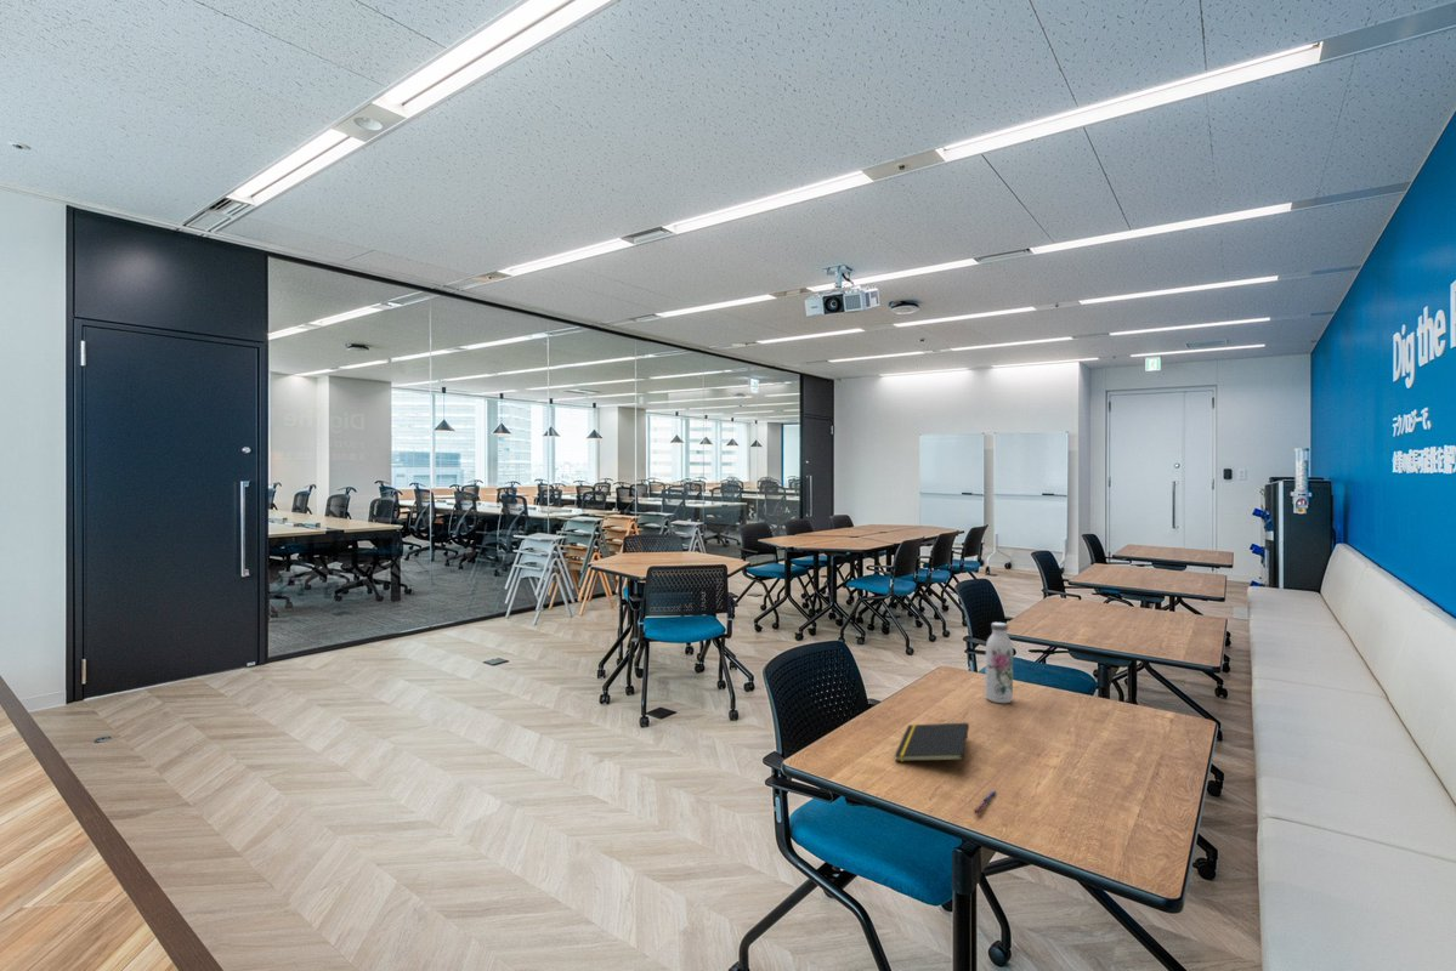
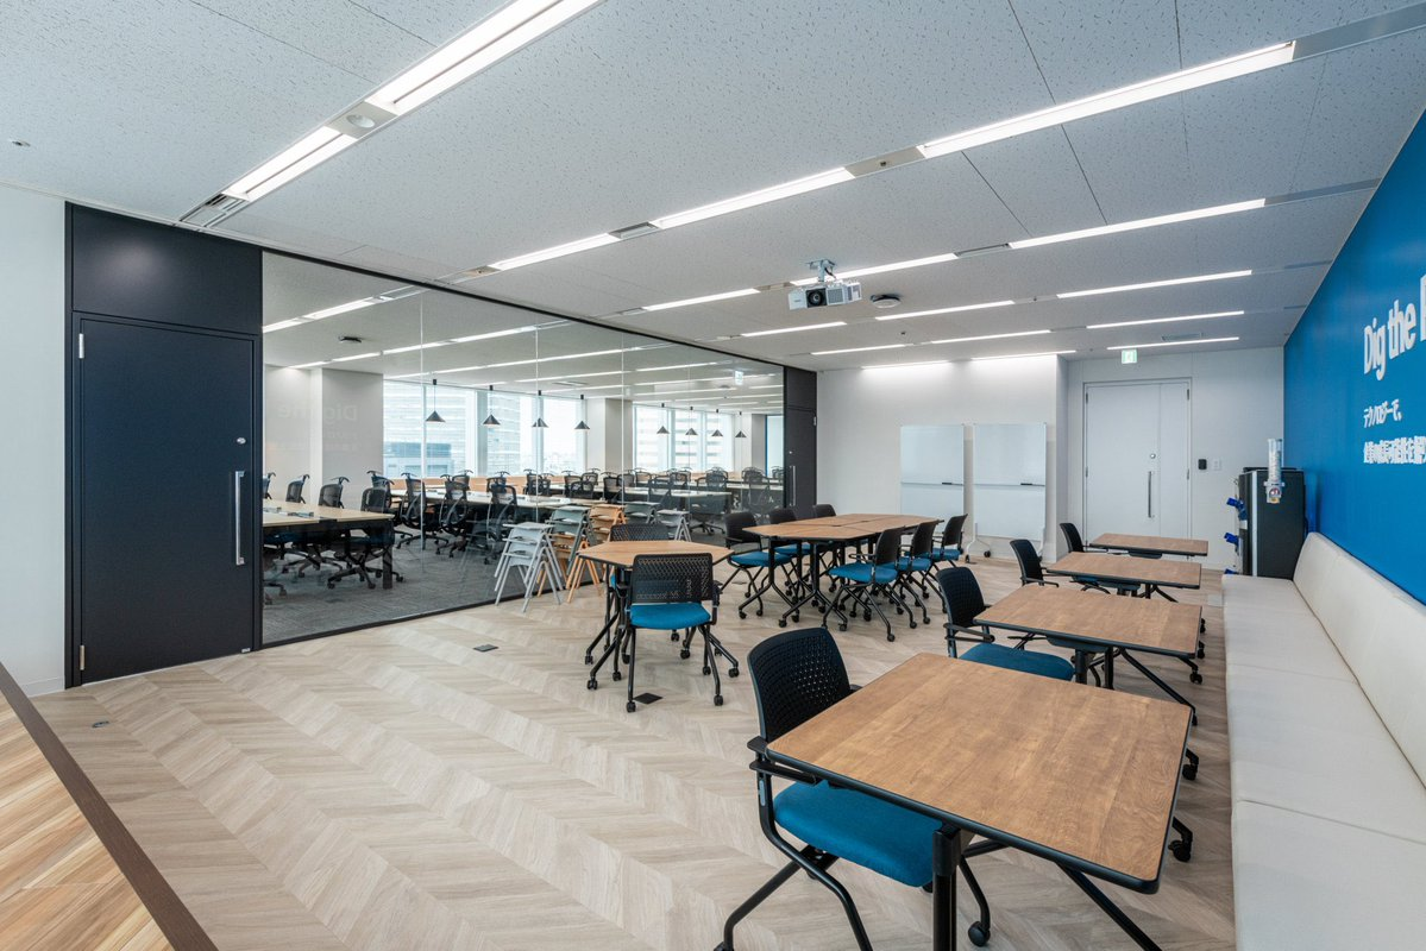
- notepad [894,722,970,762]
- pen [971,789,997,814]
- water bottle [984,621,1014,704]
